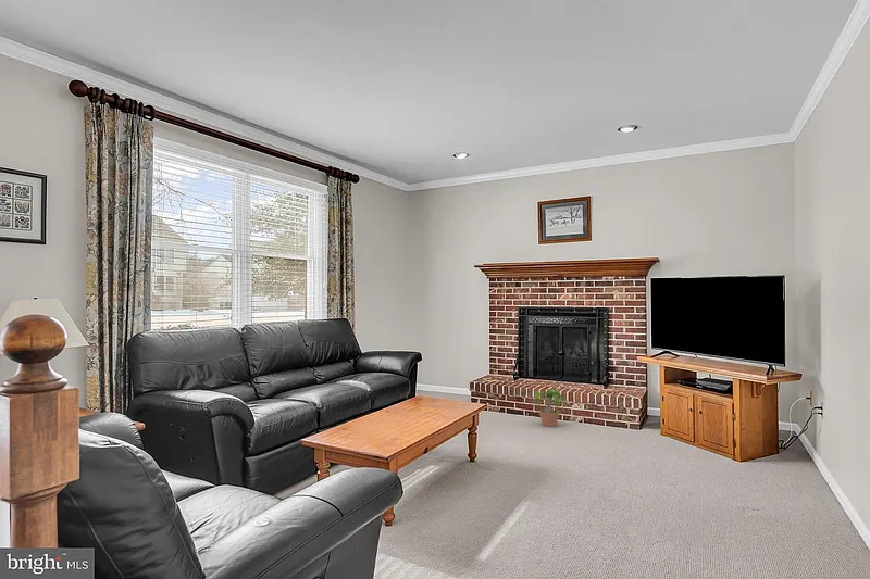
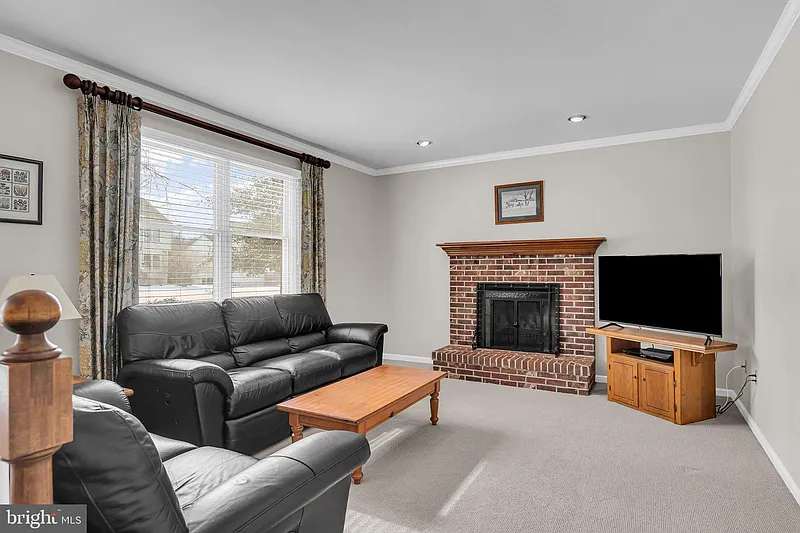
- potted plant [532,387,568,428]
